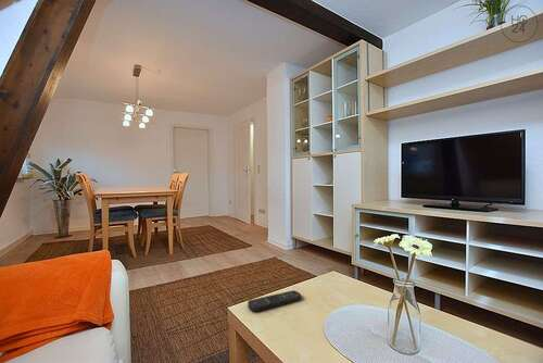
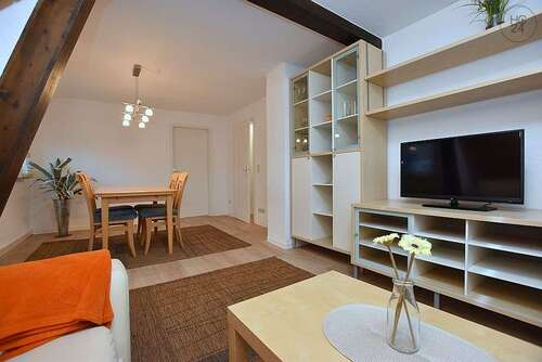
- remote control [247,289,302,313]
